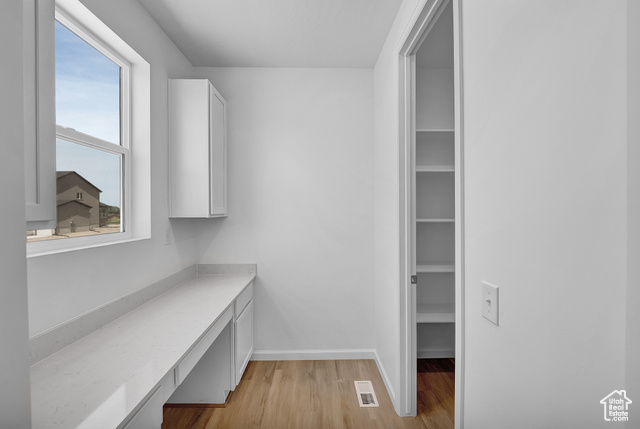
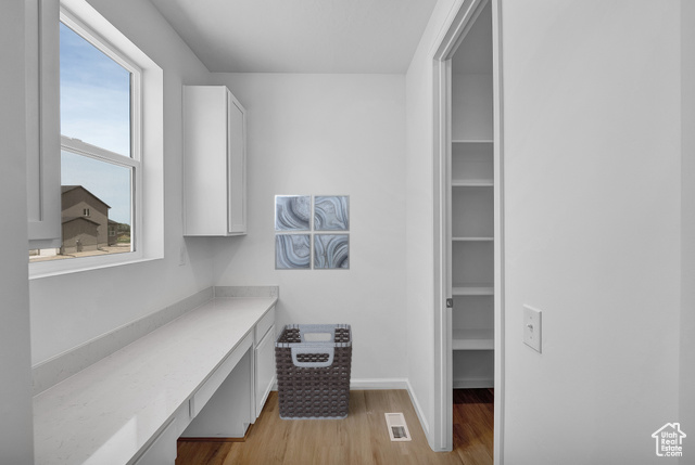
+ clothes hamper [274,323,353,421]
+ wall art [274,194,351,271]
